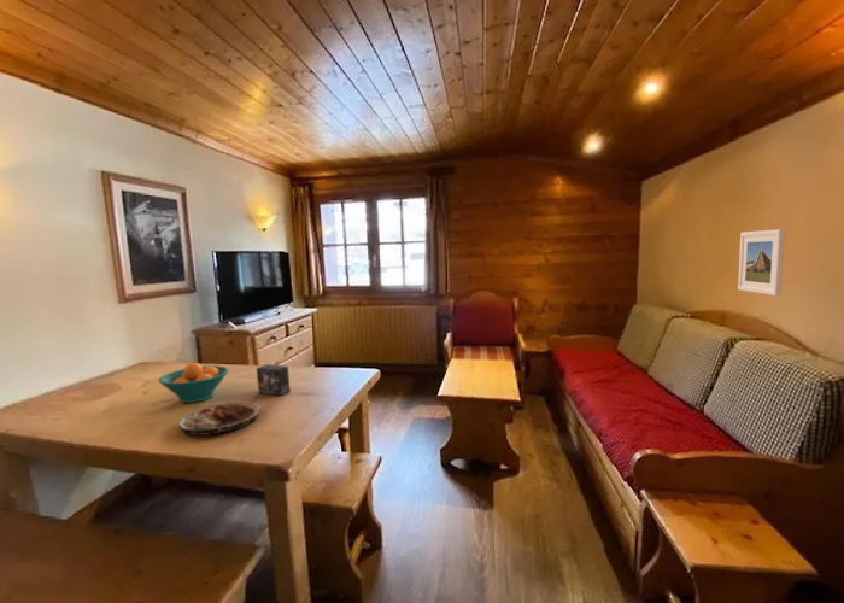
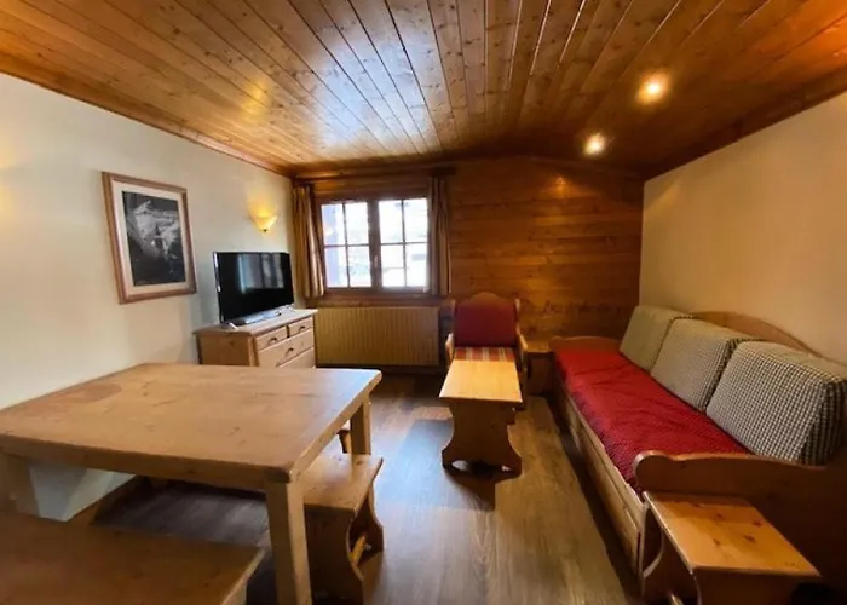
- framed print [737,228,786,297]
- fruit bowl [157,362,230,404]
- small box [256,363,292,397]
- plate [177,402,260,437]
